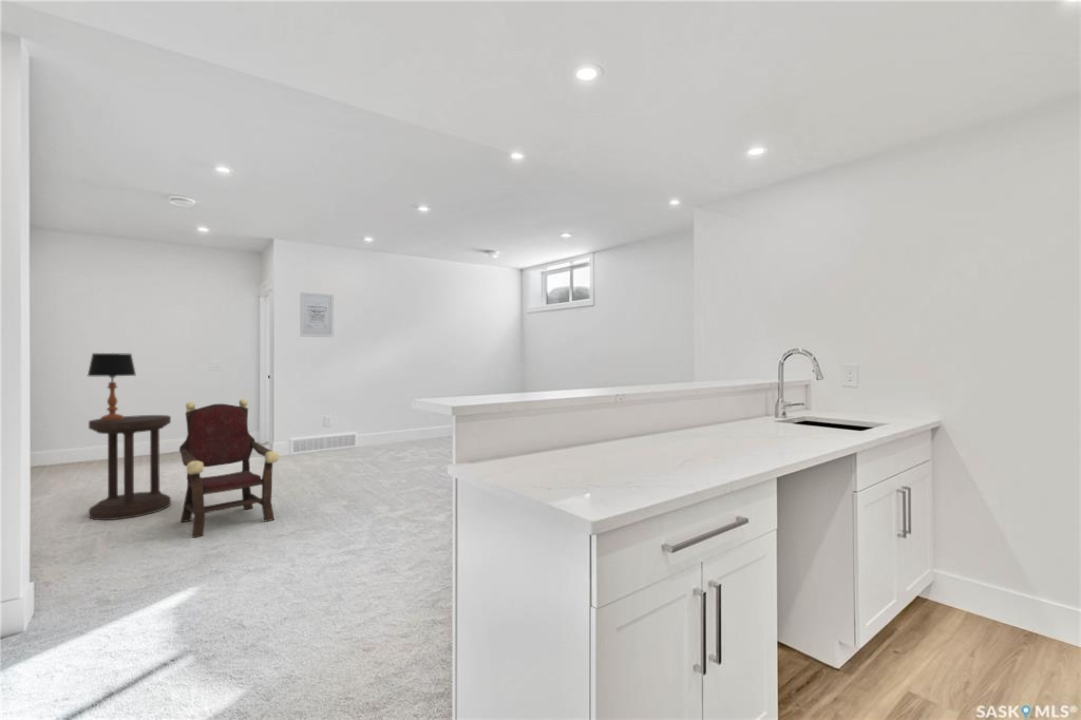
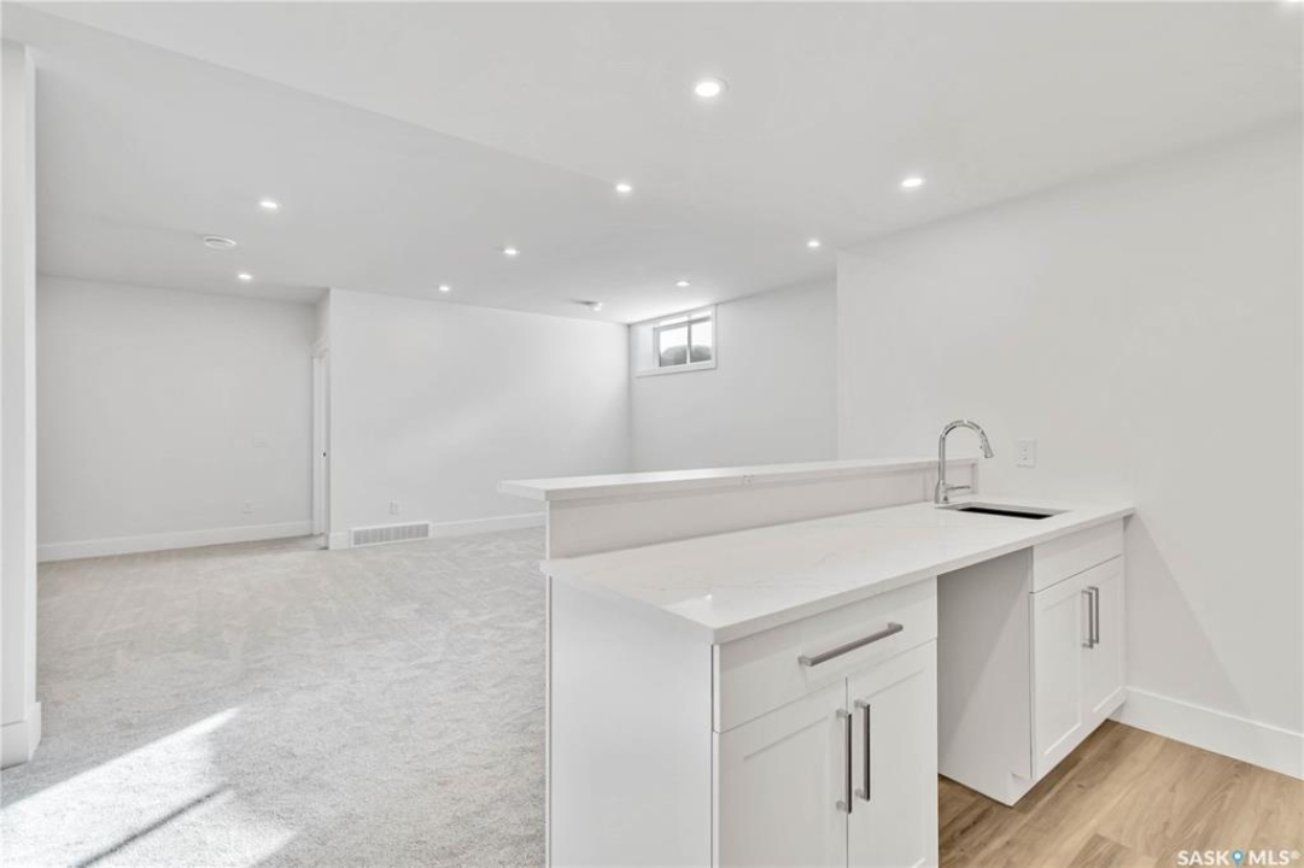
- armchair [178,398,280,539]
- wall art [299,291,335,338]
- side table [88,414,172,521]
- table lamp [87,352,137,421]
